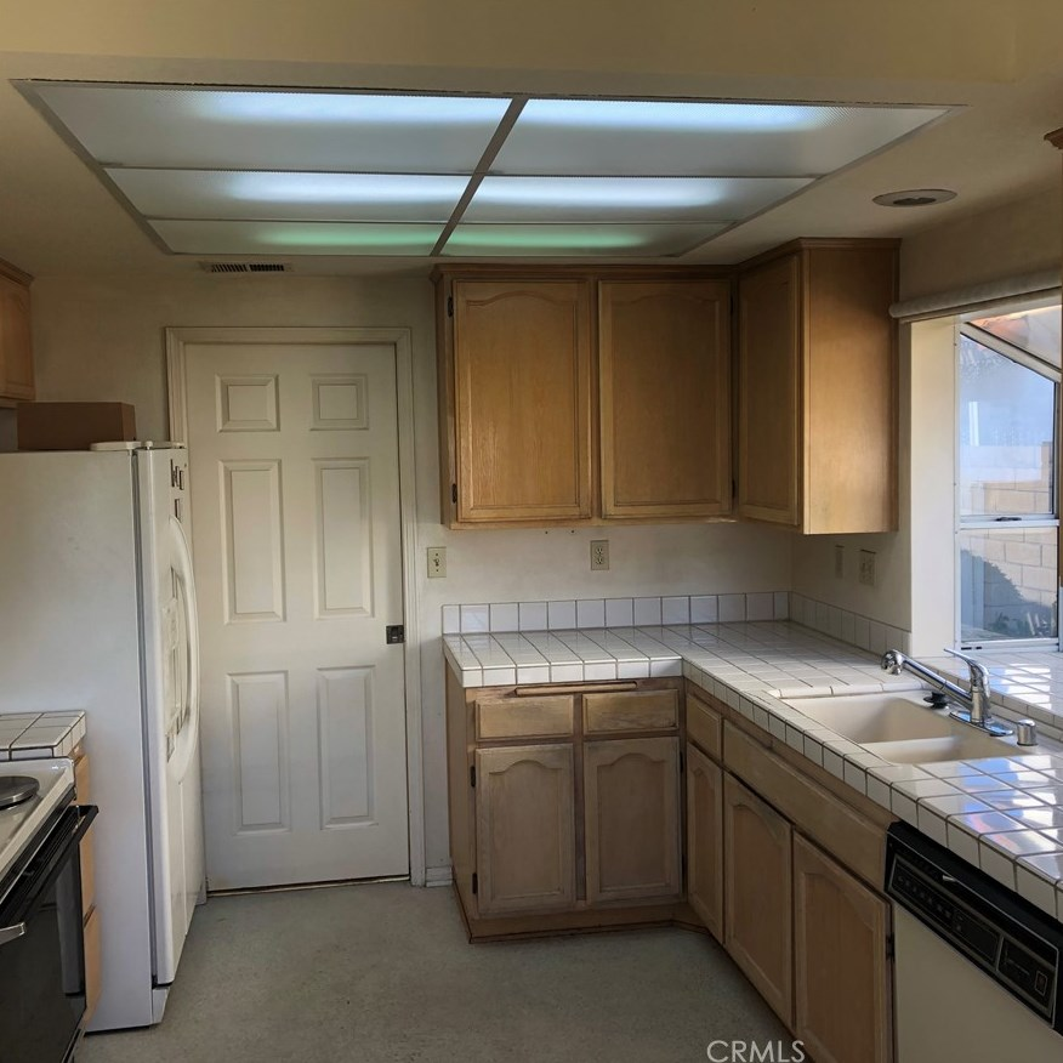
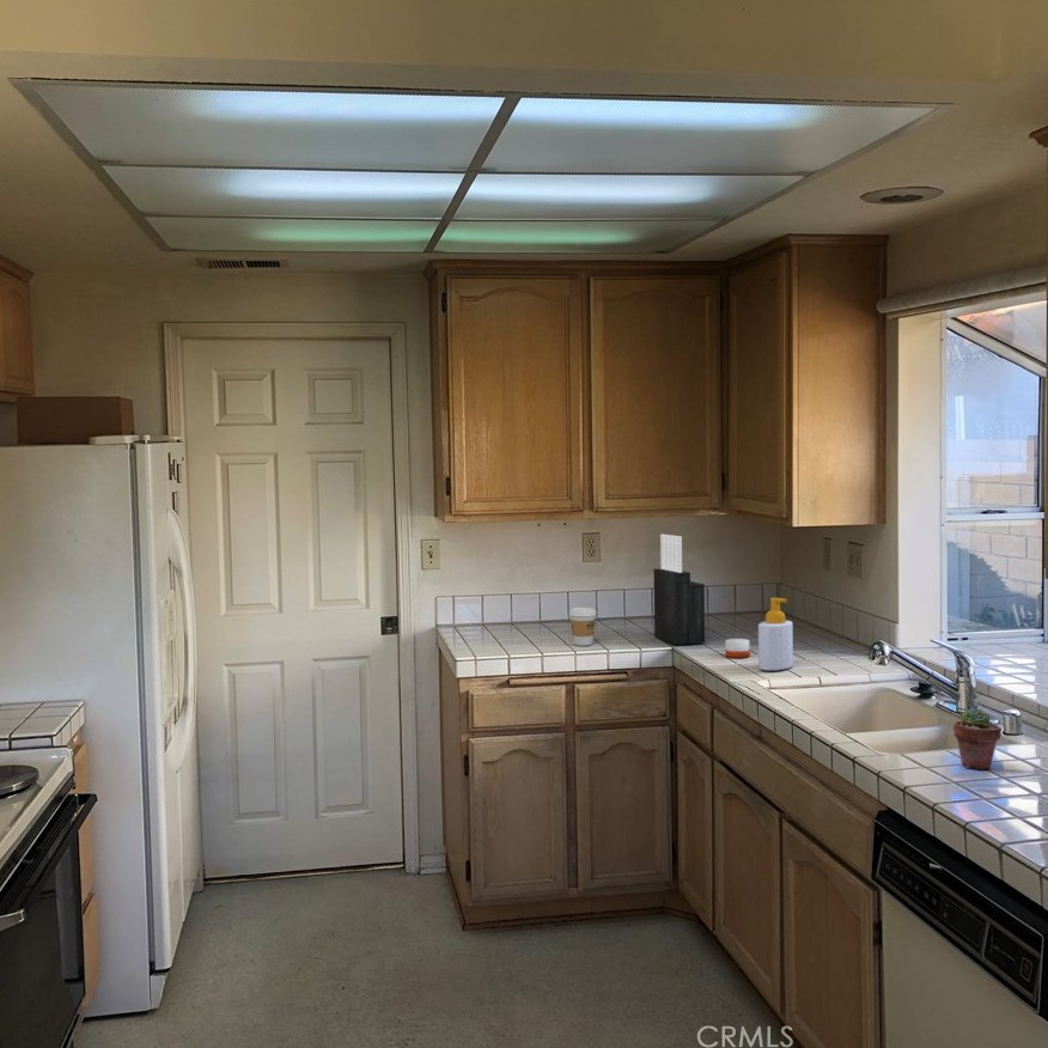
+ coffee cup [568,607,597,647]
+ soap bottle [757,597,794,672]
+ potted succulent [952,706,1003,770]
+ knife block [653,534,706,646]
+ candle [724,638,751,659]
